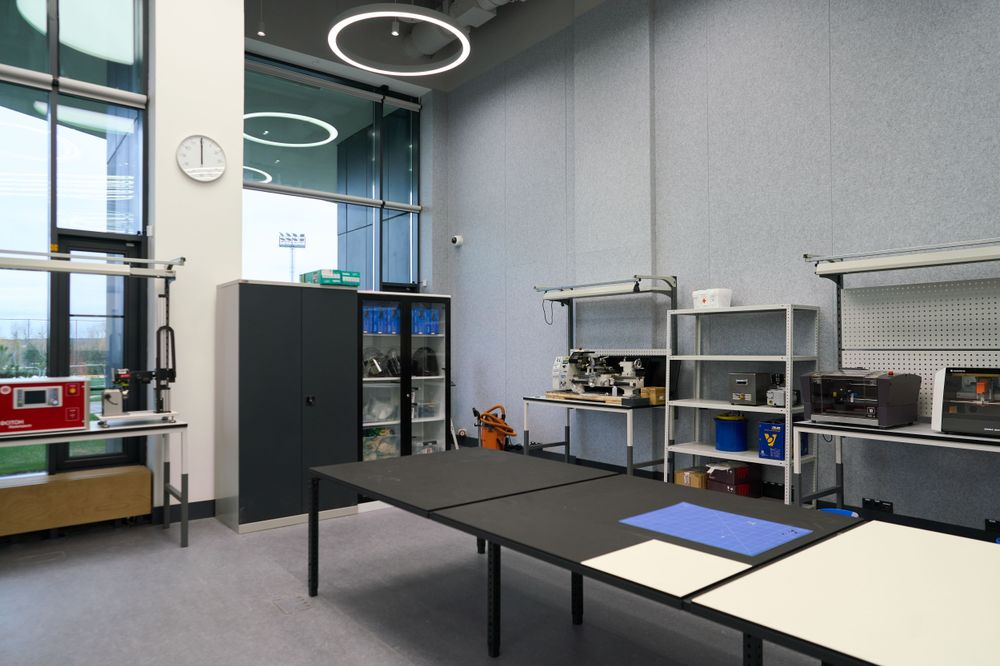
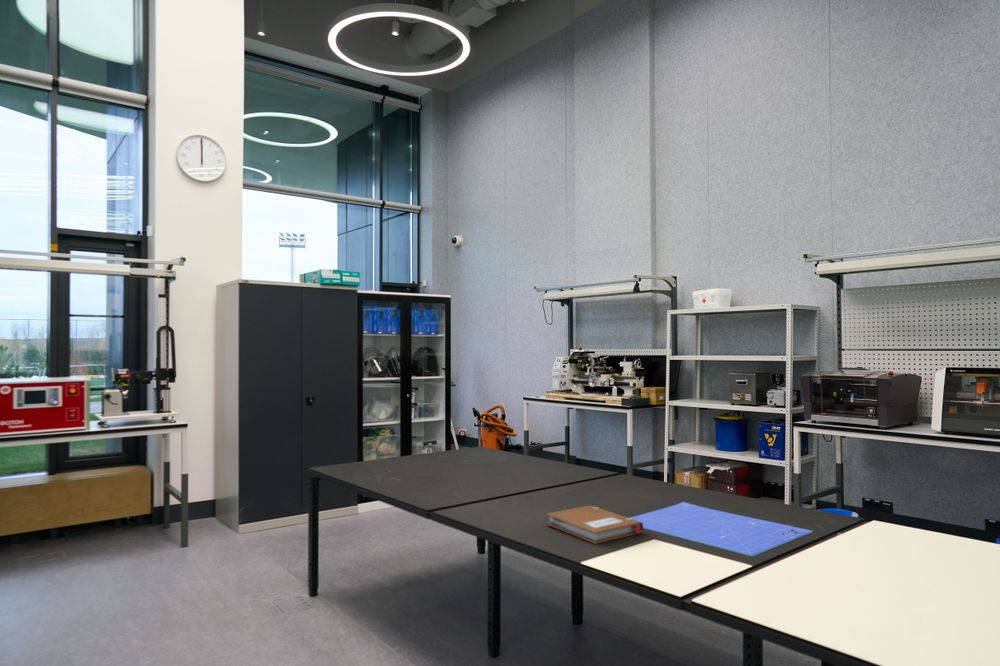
+ notebook [545,504,644,545]
